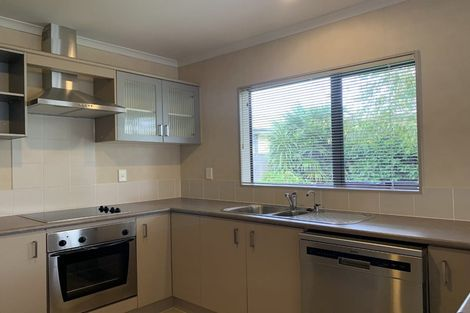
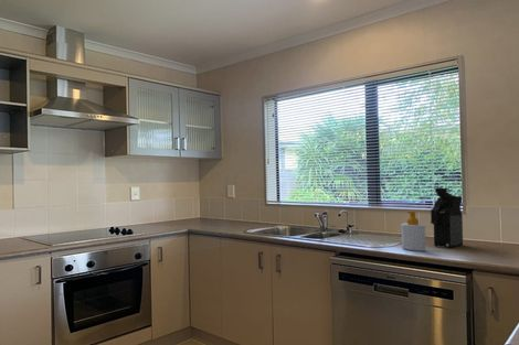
+ soap bottle [400,209,426,252]
+ coffee maker [430,187,464,249]
